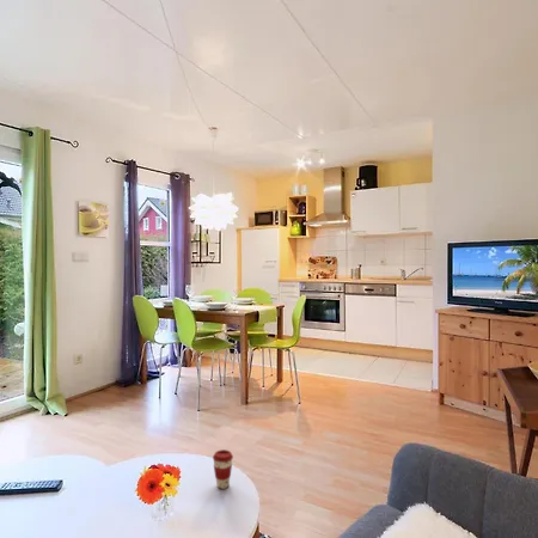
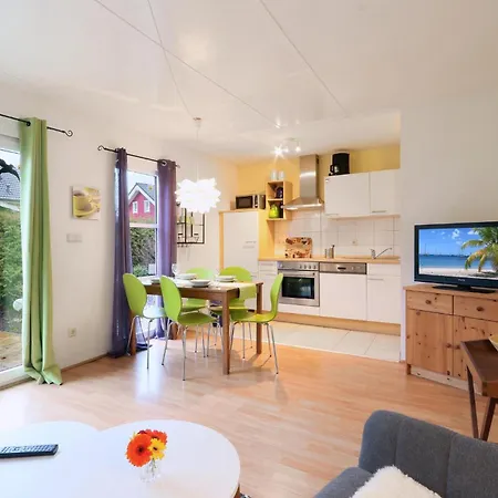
- coffee cup [212,448,234,490]
